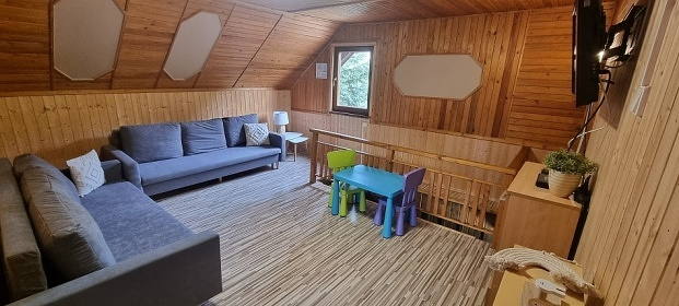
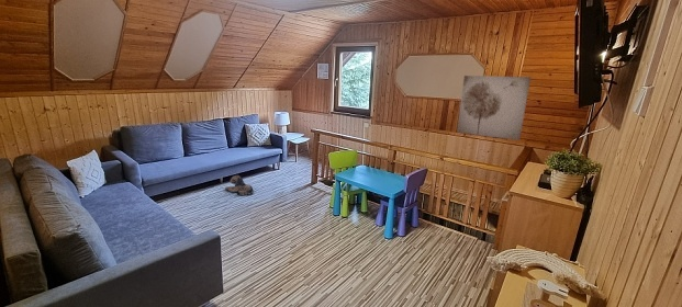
+ plush toy [224,174,255,196]
+ wall art [456,75,532,141]
